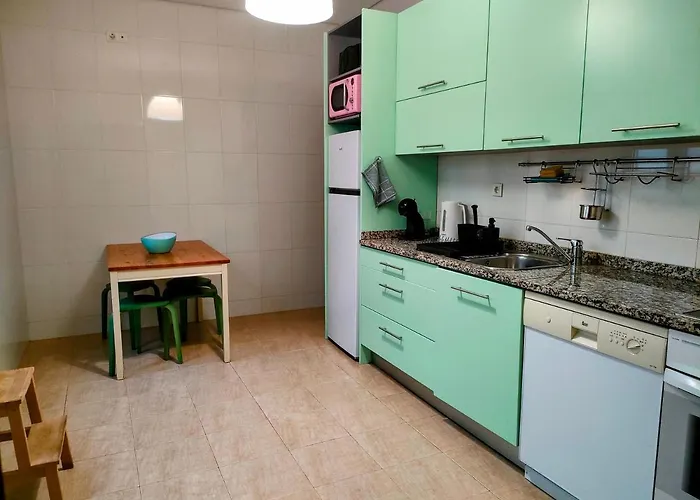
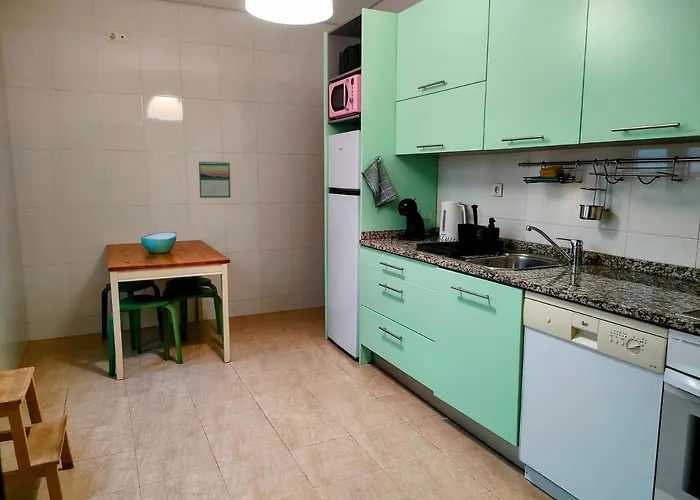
+ calendar [198,160,232,199]
